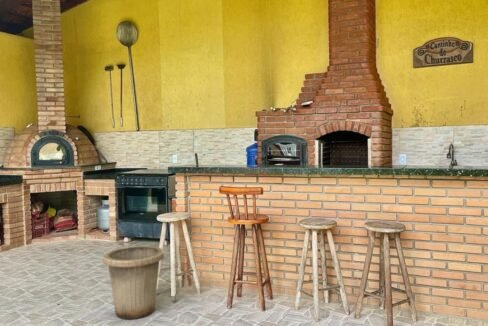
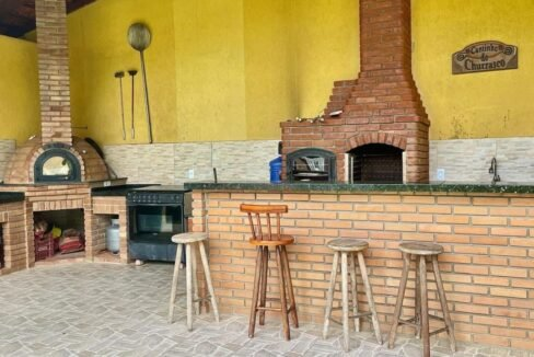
- trash can [102,245,165,320]
